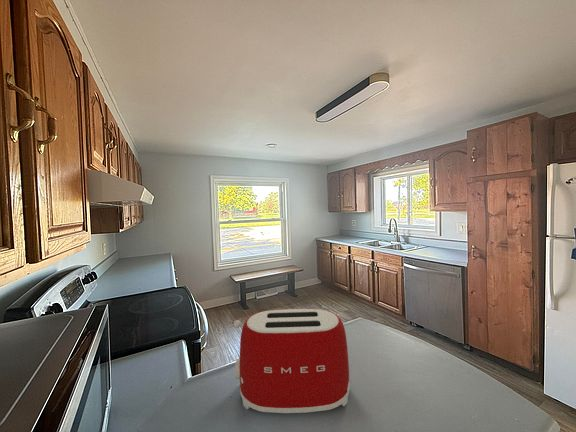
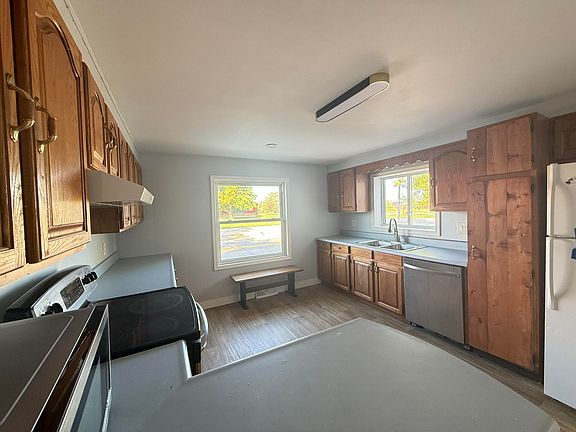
- toaster [233,308,351,414]
